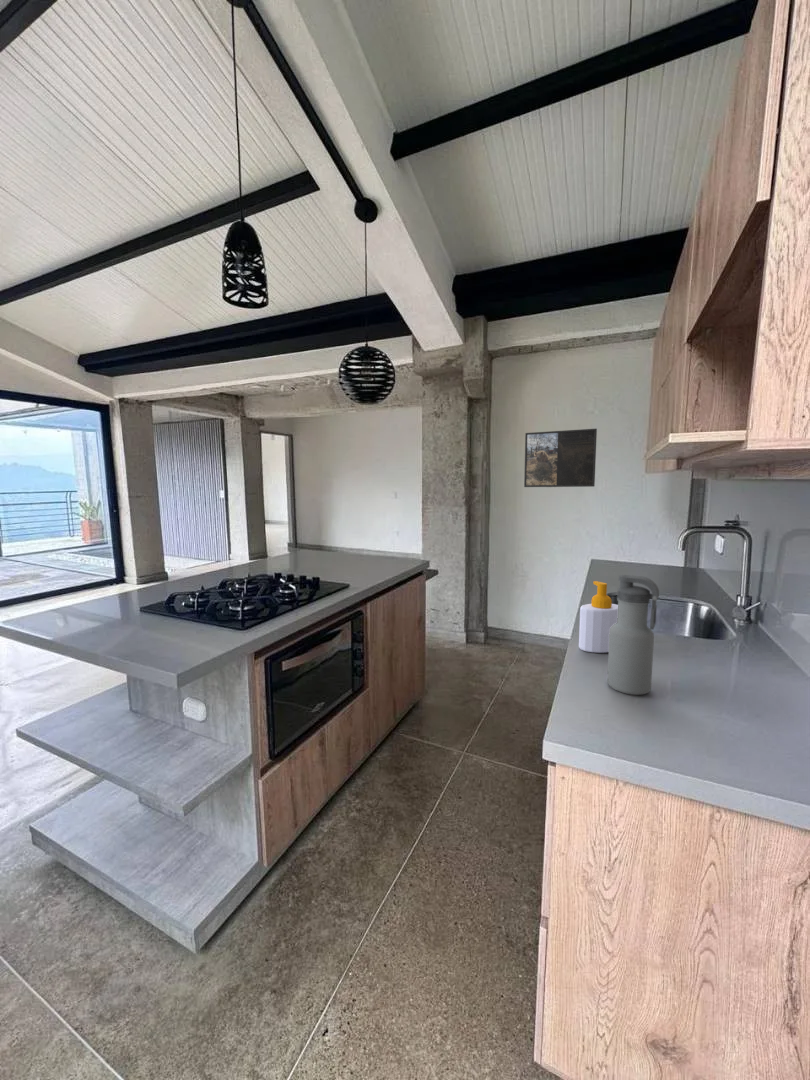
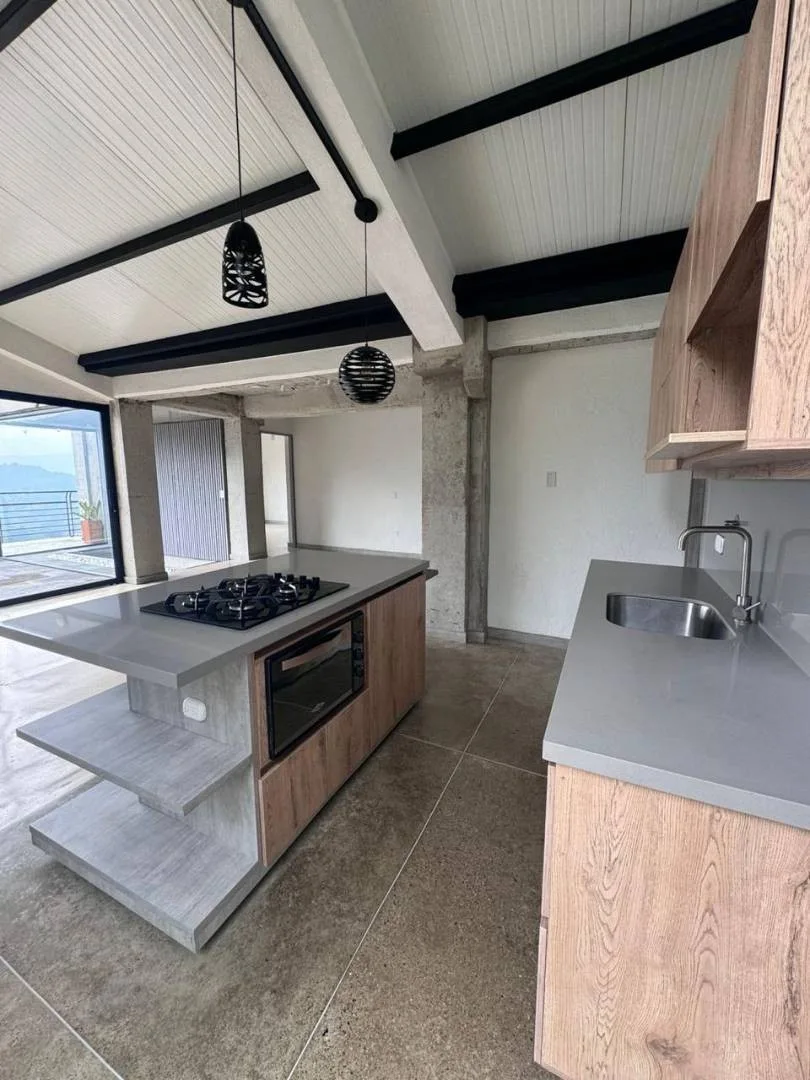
- water bottle [606,574,660,696]
- soap bottle [578,580,618,654]
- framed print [523,428,598,488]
